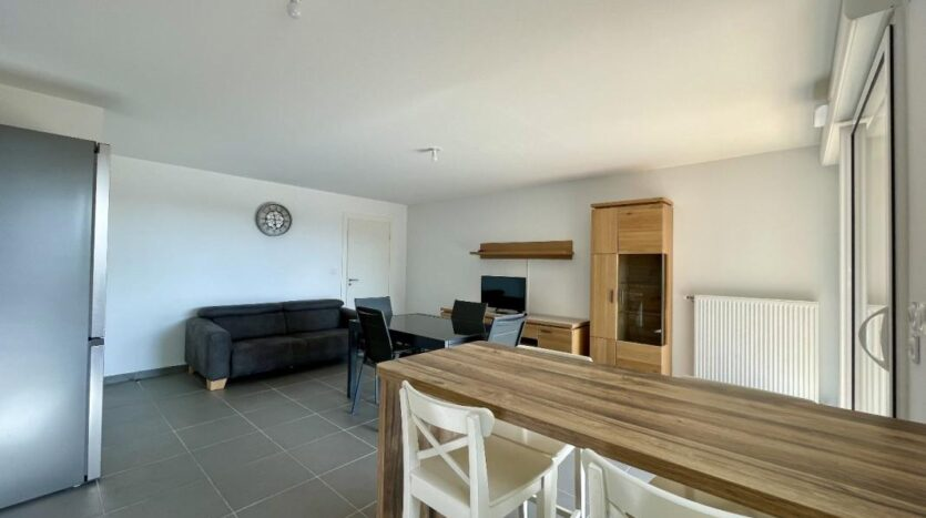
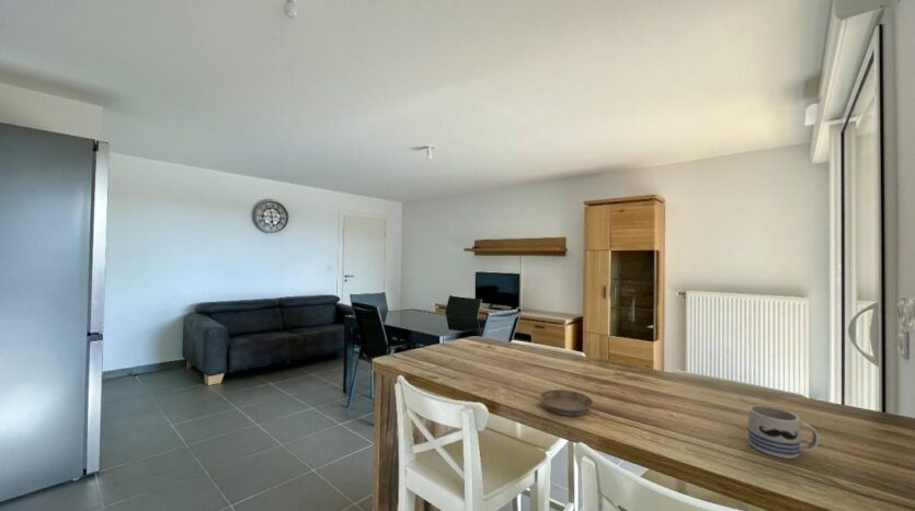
+ mug [747,405,820,460]
+ saucer [539,388,595,417]
